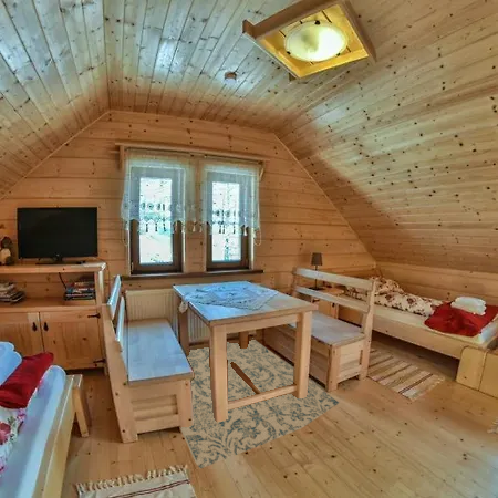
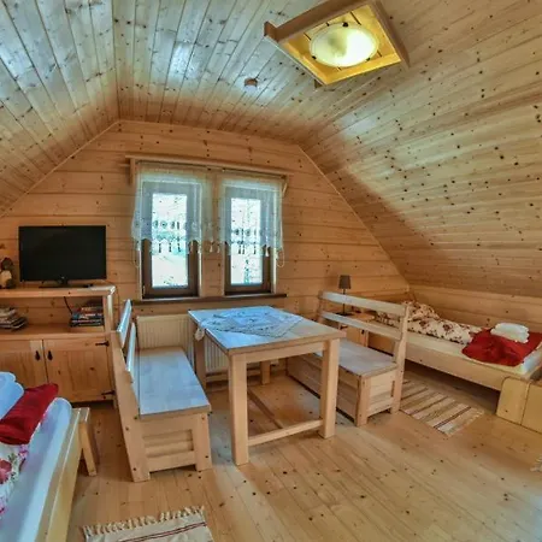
- rug [179,339,340,470]
